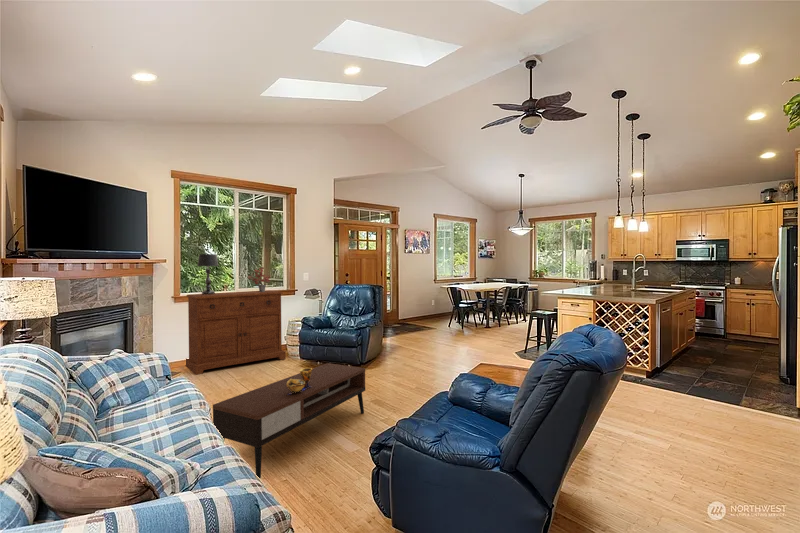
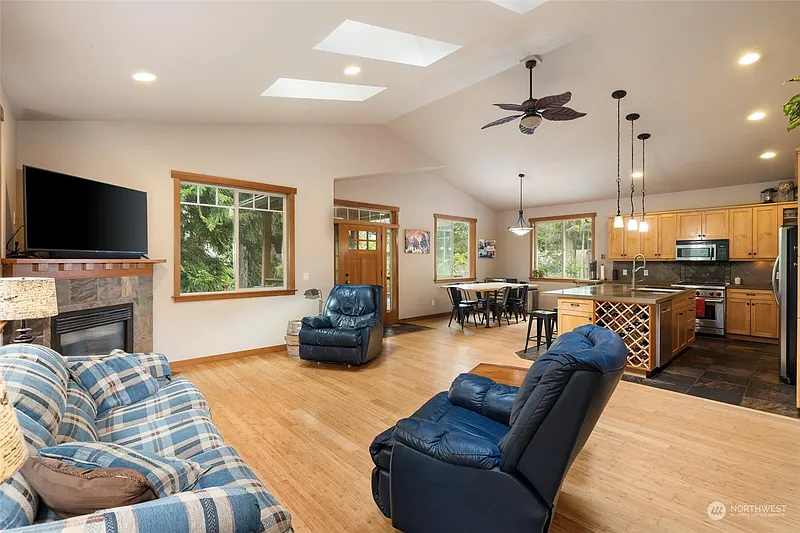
- decorative bowl [287,367,313,394]
- potted plant [247,263,273,292]
- table lamp [196,253,219,295]
- coffee table [212,362,366,479]
- sideboard [184,289,287,376]
